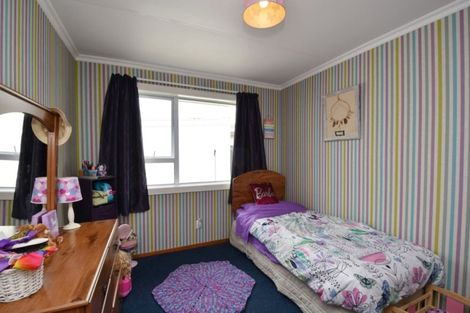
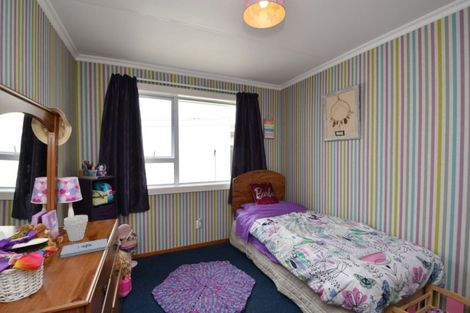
+ cup [63,214,89,242]
+ notepad [59,238,108,259]
